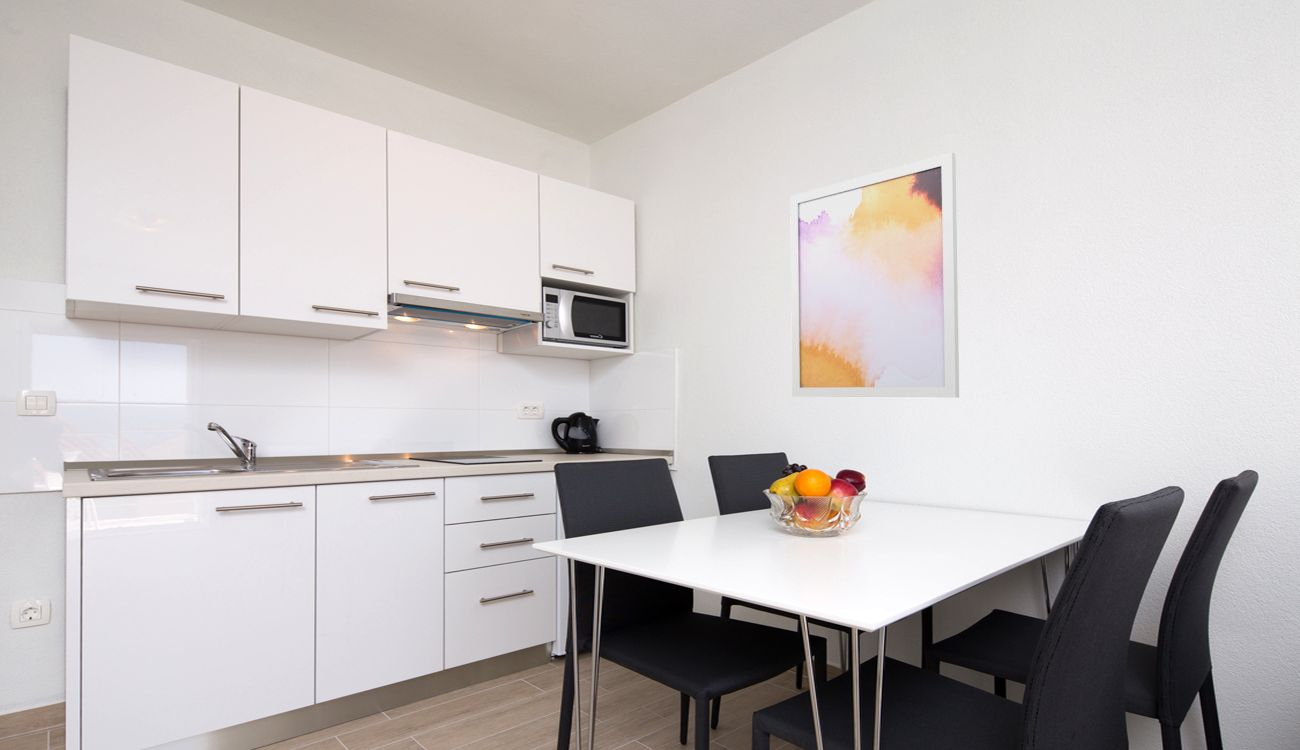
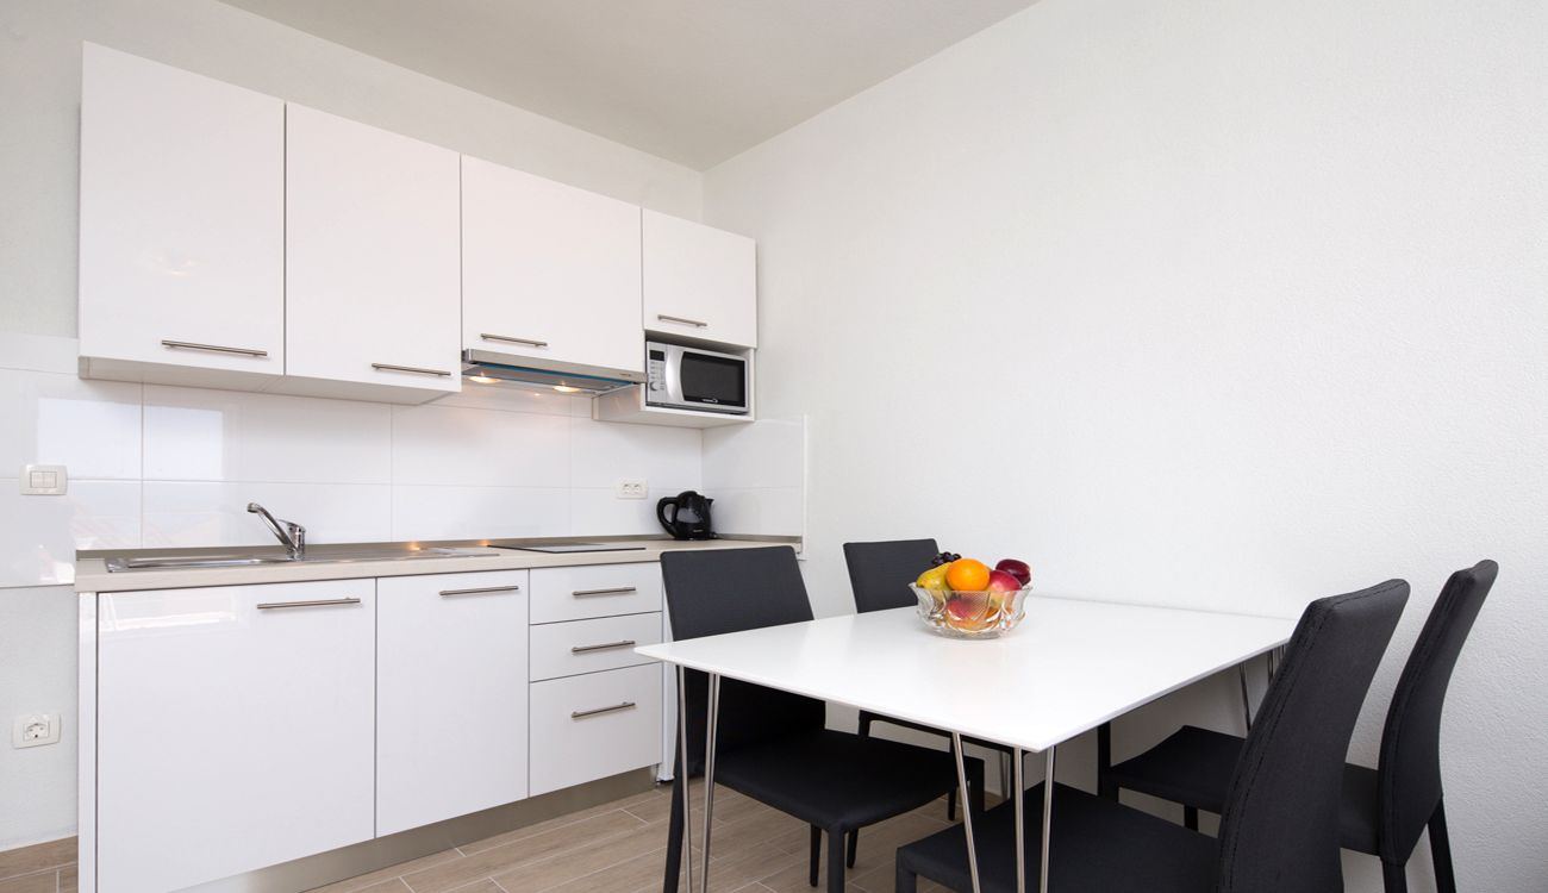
- wall art [789,151,960,399]
